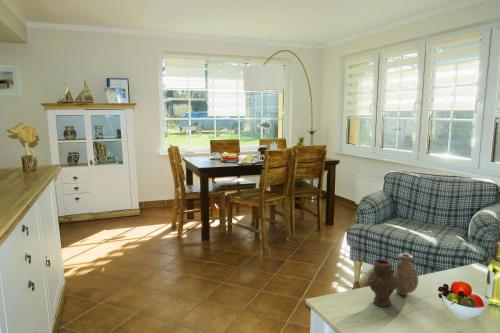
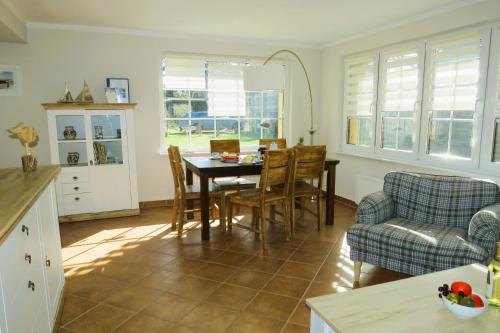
- vase [367,252,420,308]
